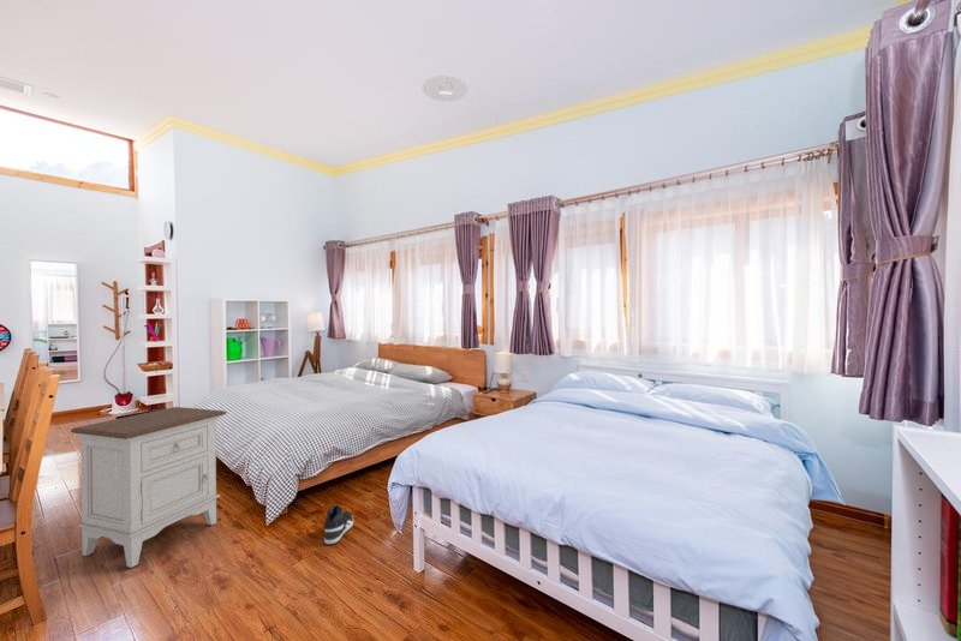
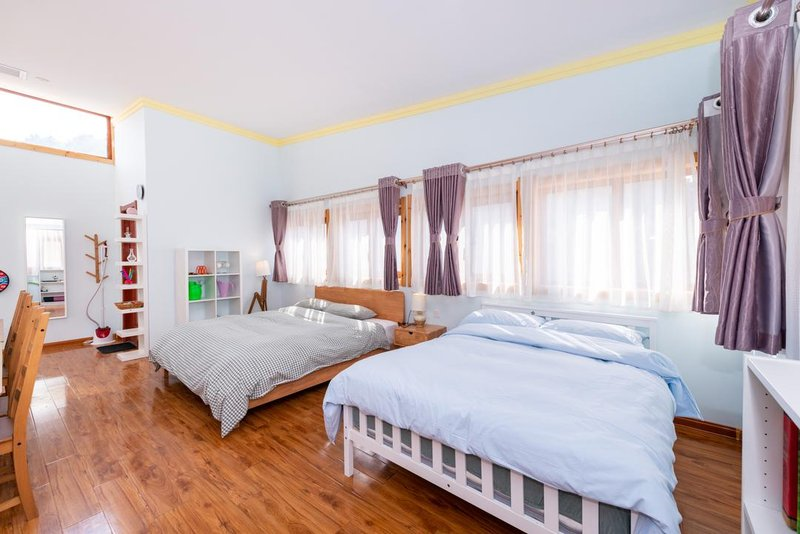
- architectural model [420,74,468,102]
- sneaker [323,504,354,545]
- nightstand [70,406,228,569]
